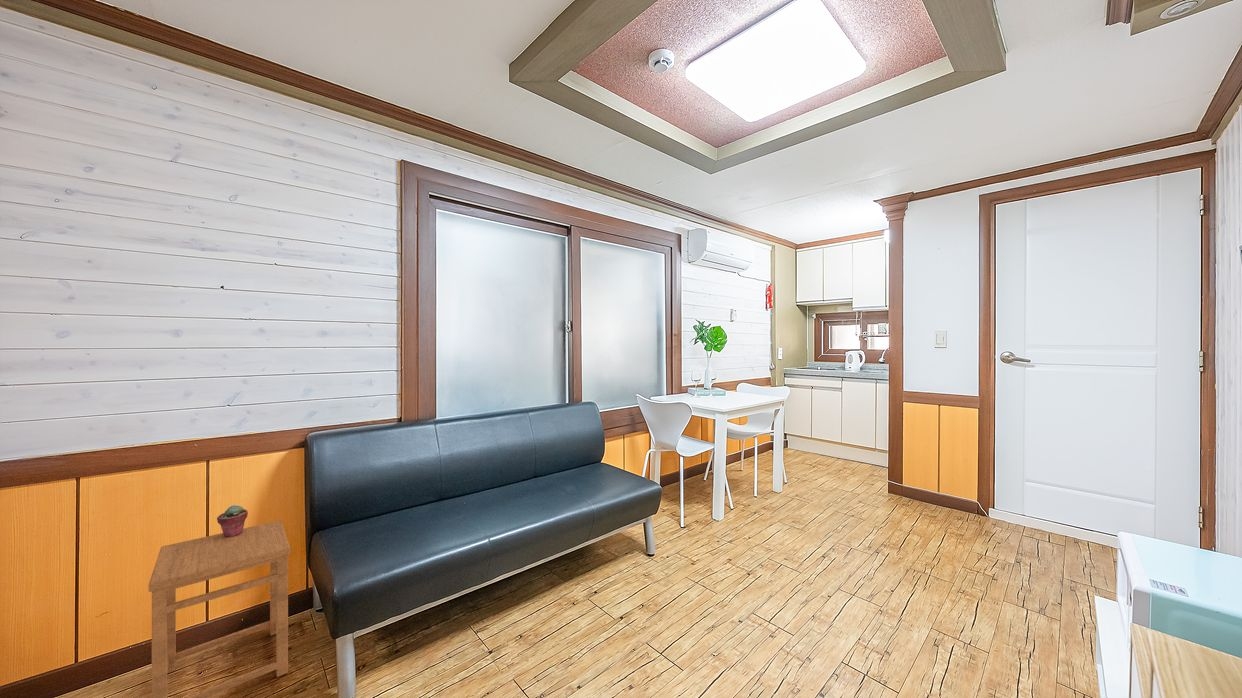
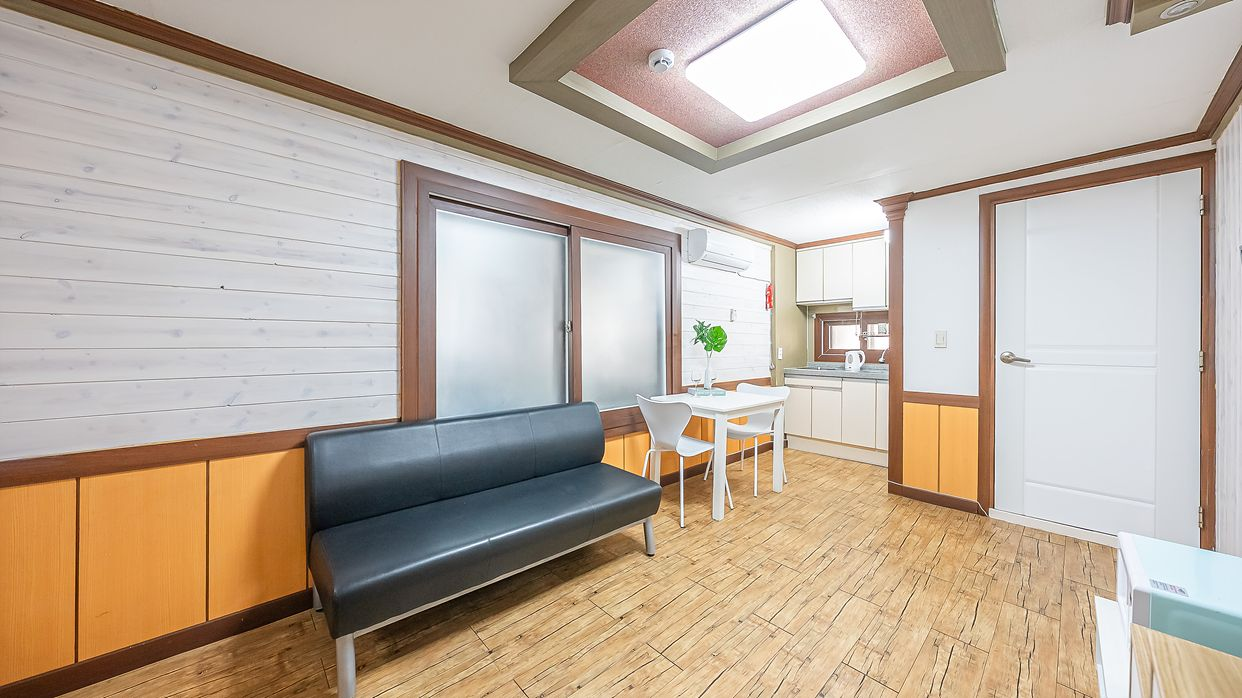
- potted succulent [216,504,249,537]
- side table [148,519,291,698]
